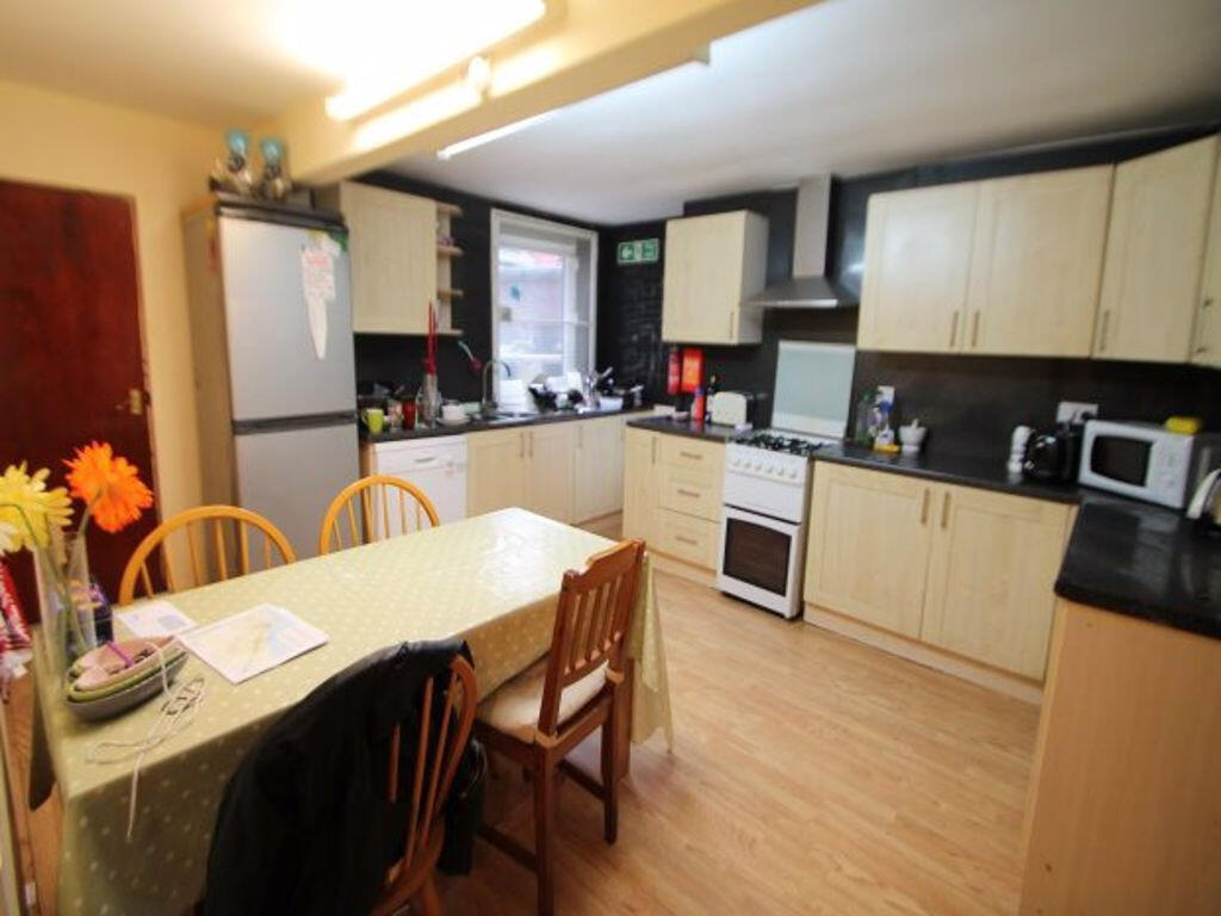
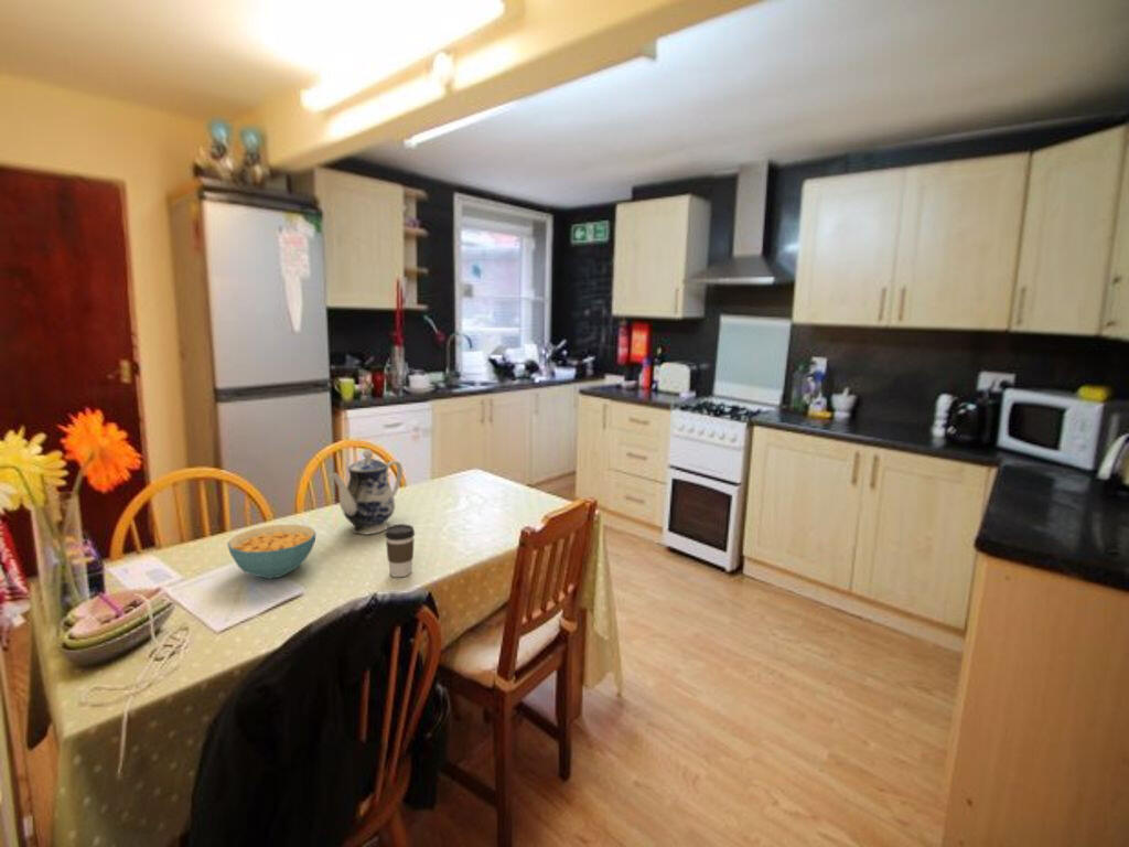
+ coffee cup [384,523,416,578]
+ cereal bowl [226,523,318,579]
+ teapot [329,448,404,535]
